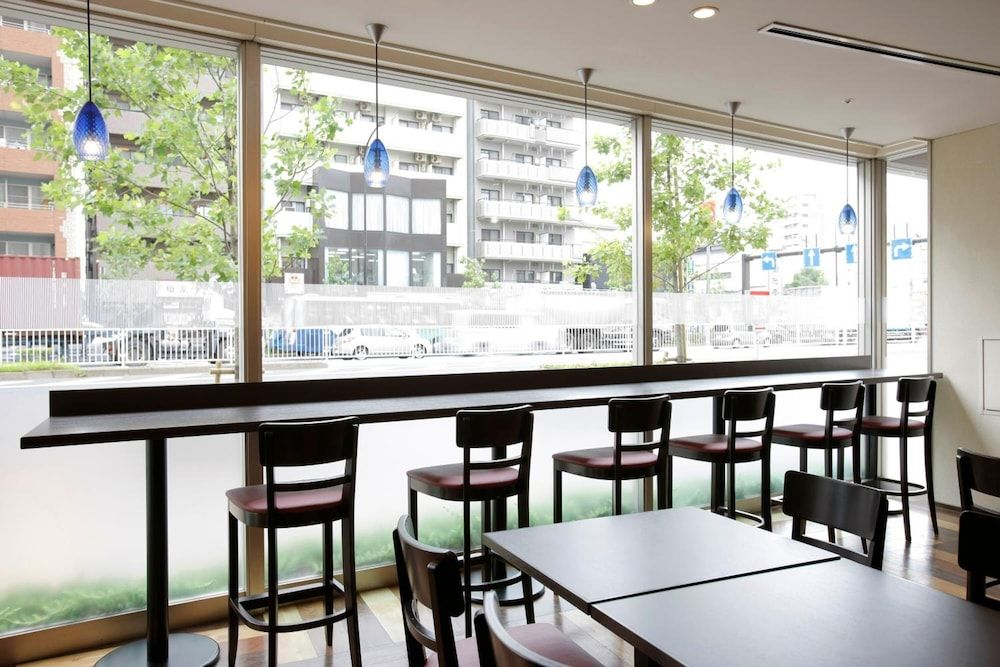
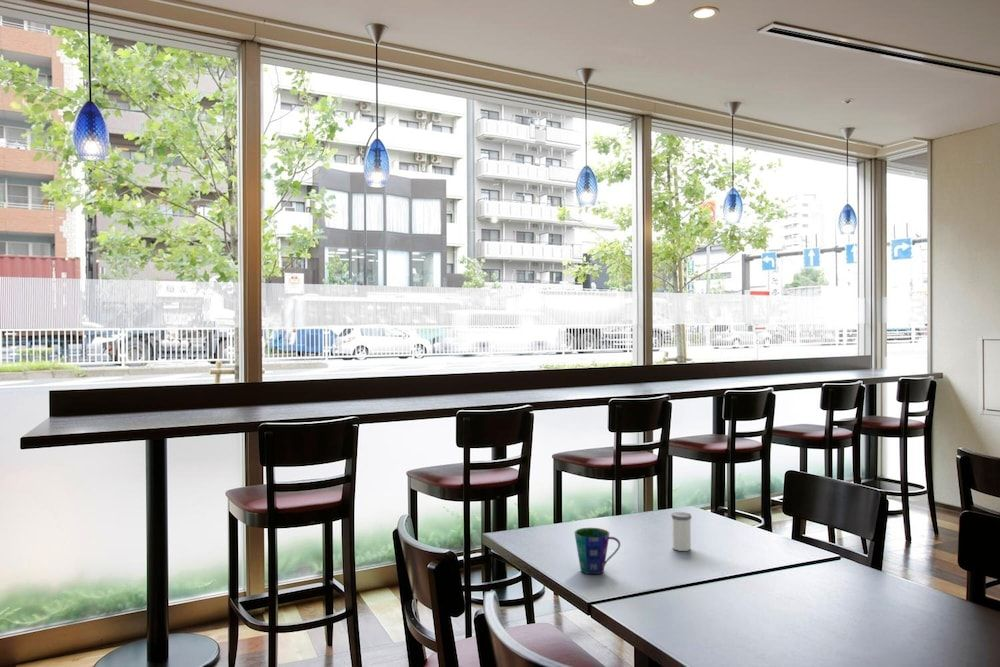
+ salt shaker [670,511,692,552]
+ cup [573,527,621,575]
